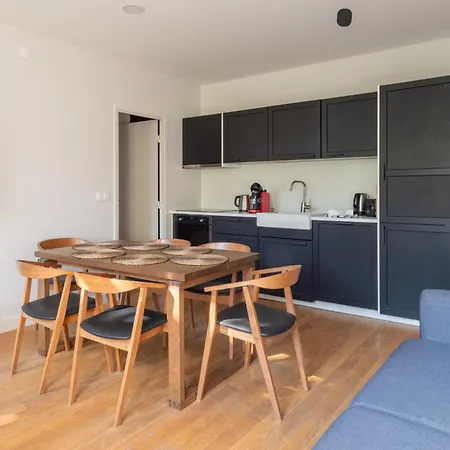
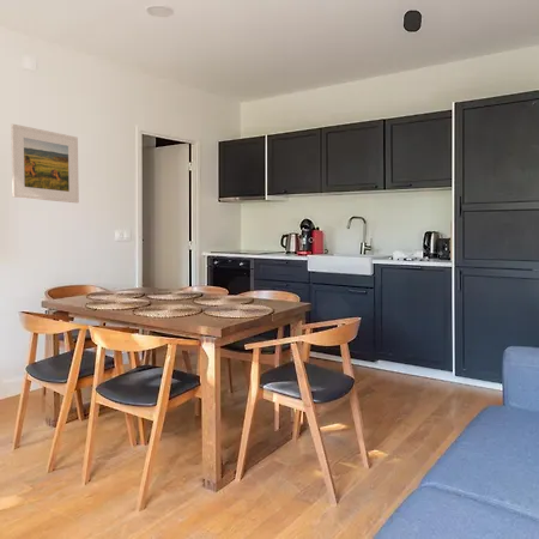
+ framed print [10,123,80,204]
